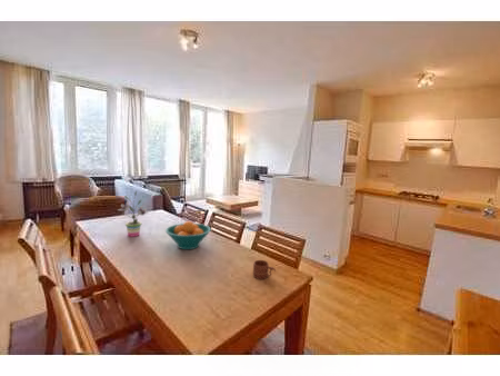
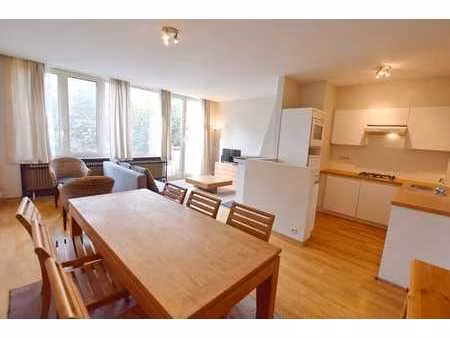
- mug [252,259,277,280]
- fruit bowl [164,220,212,250]
- potted plant [118,190,148,238]
